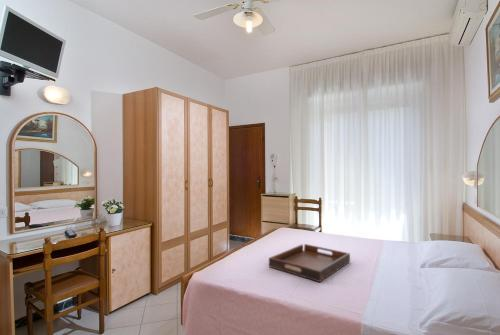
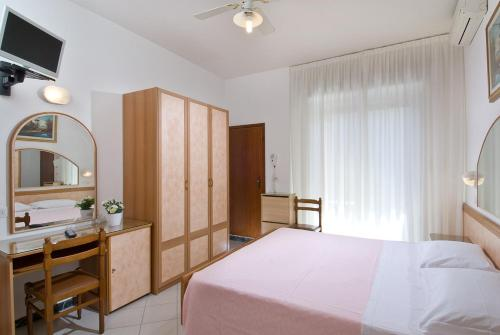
- serving tray [268,243,351,283]
